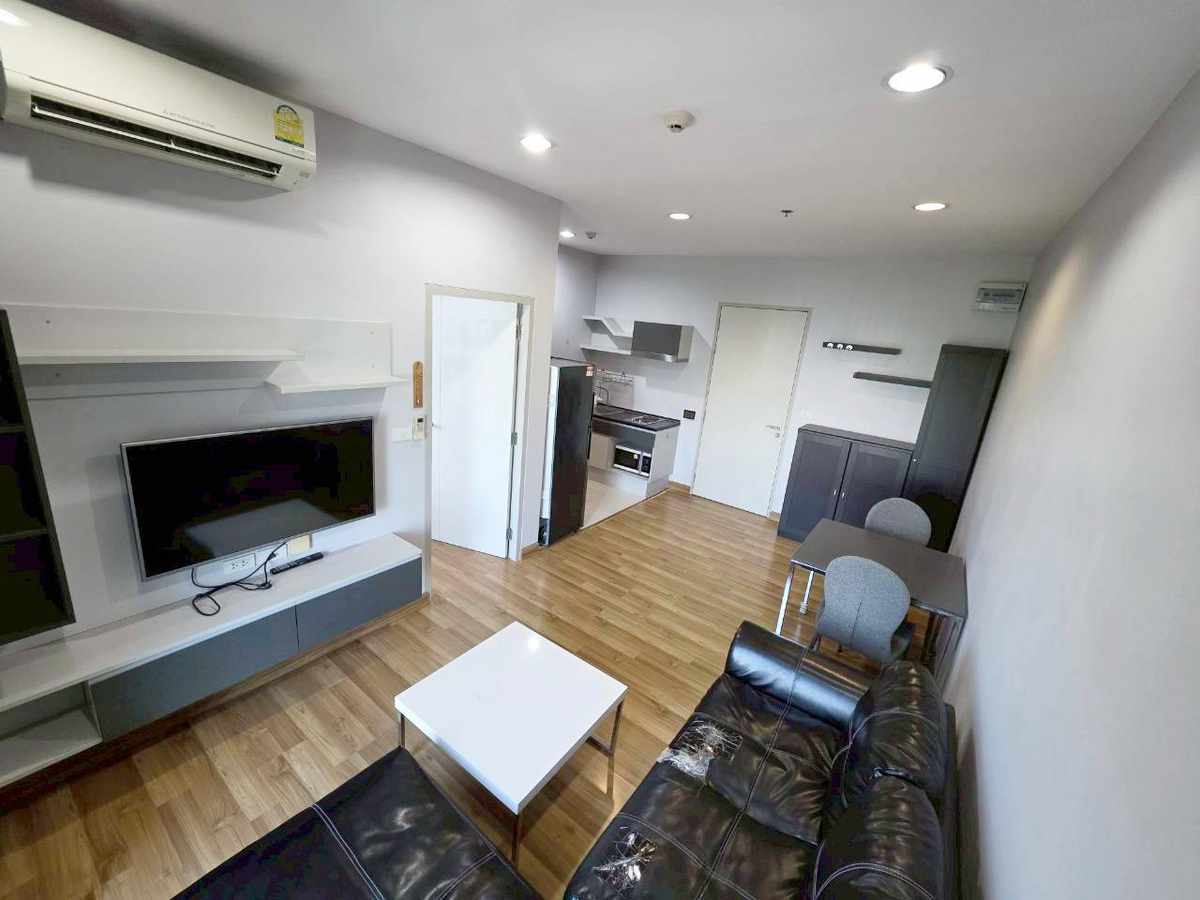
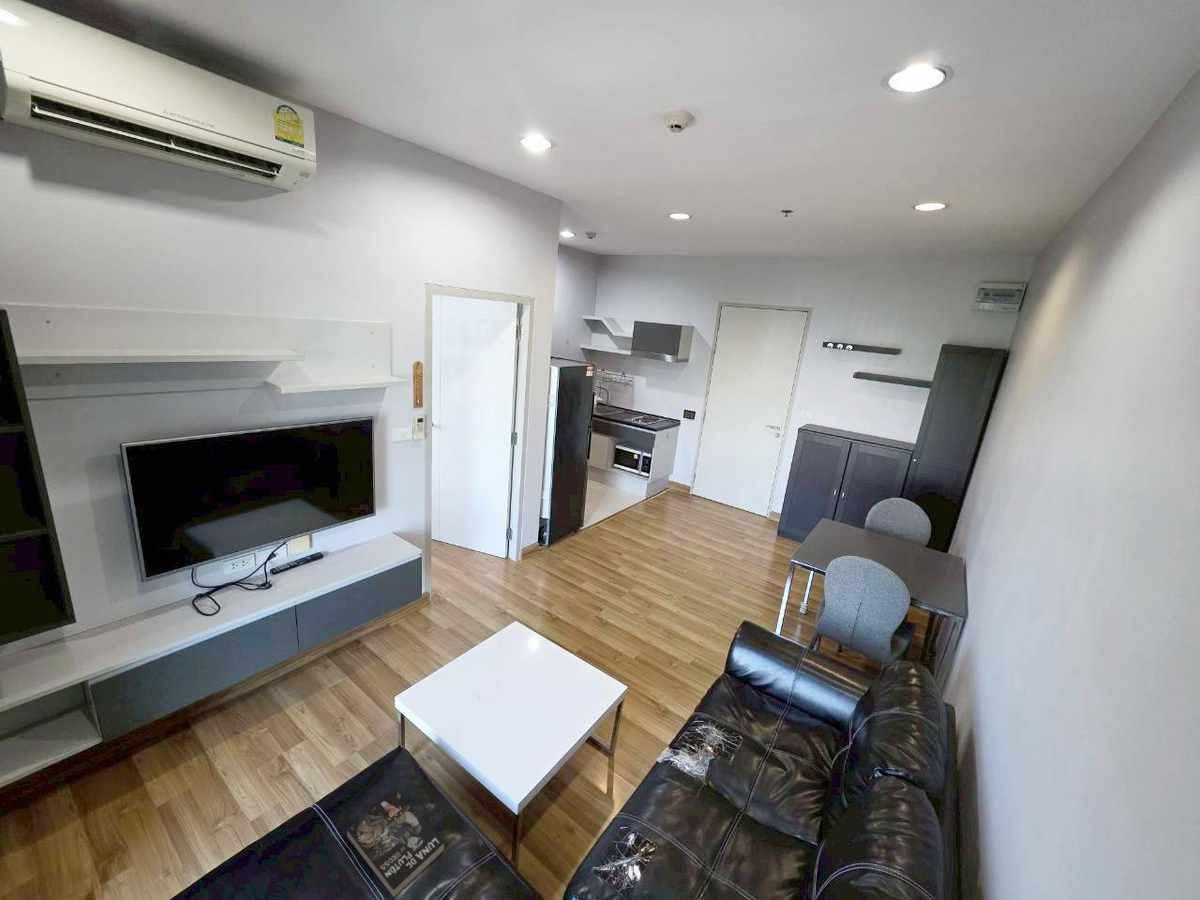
+ book [345,790,446,900]
